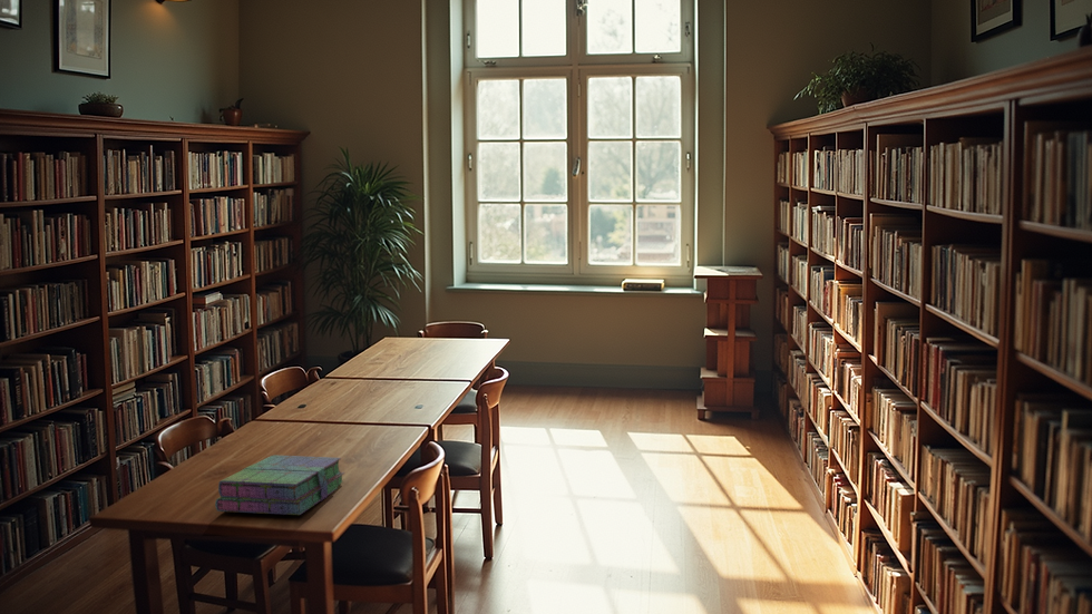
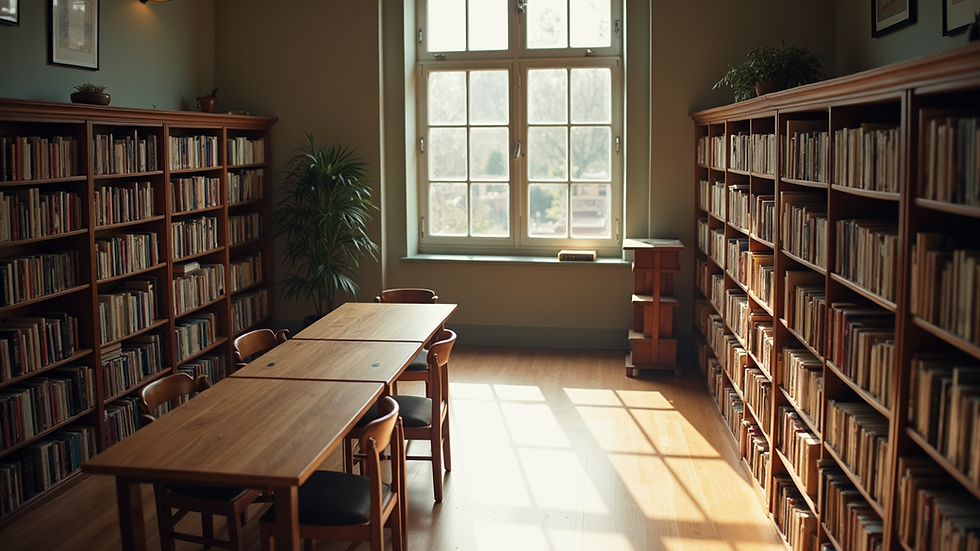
- stack of books [214,455,345,516]
